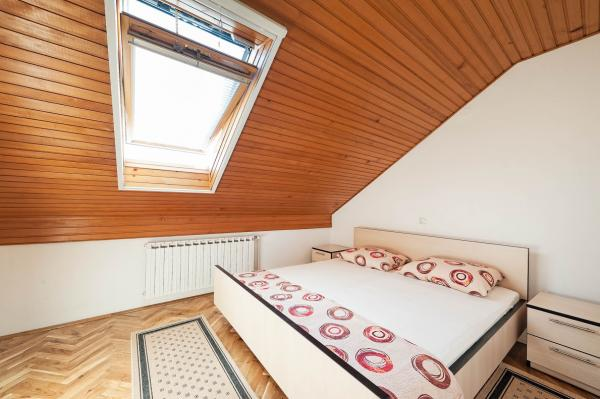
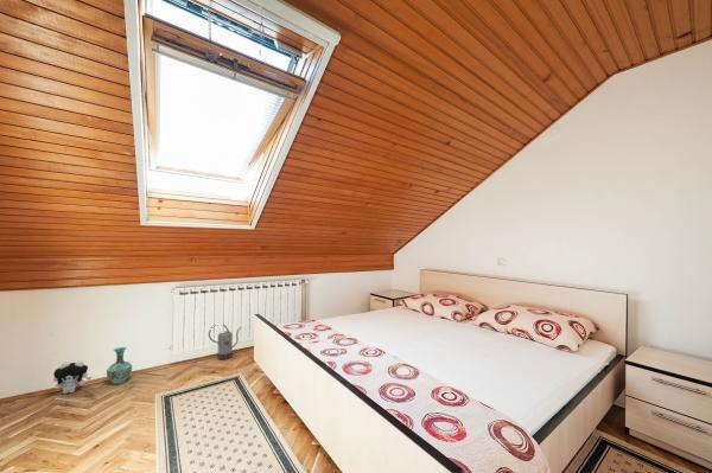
+ watering can [208,324,242,360]
+ plush toy [52,359,93,395]
+ vase [106,346,133,385]
